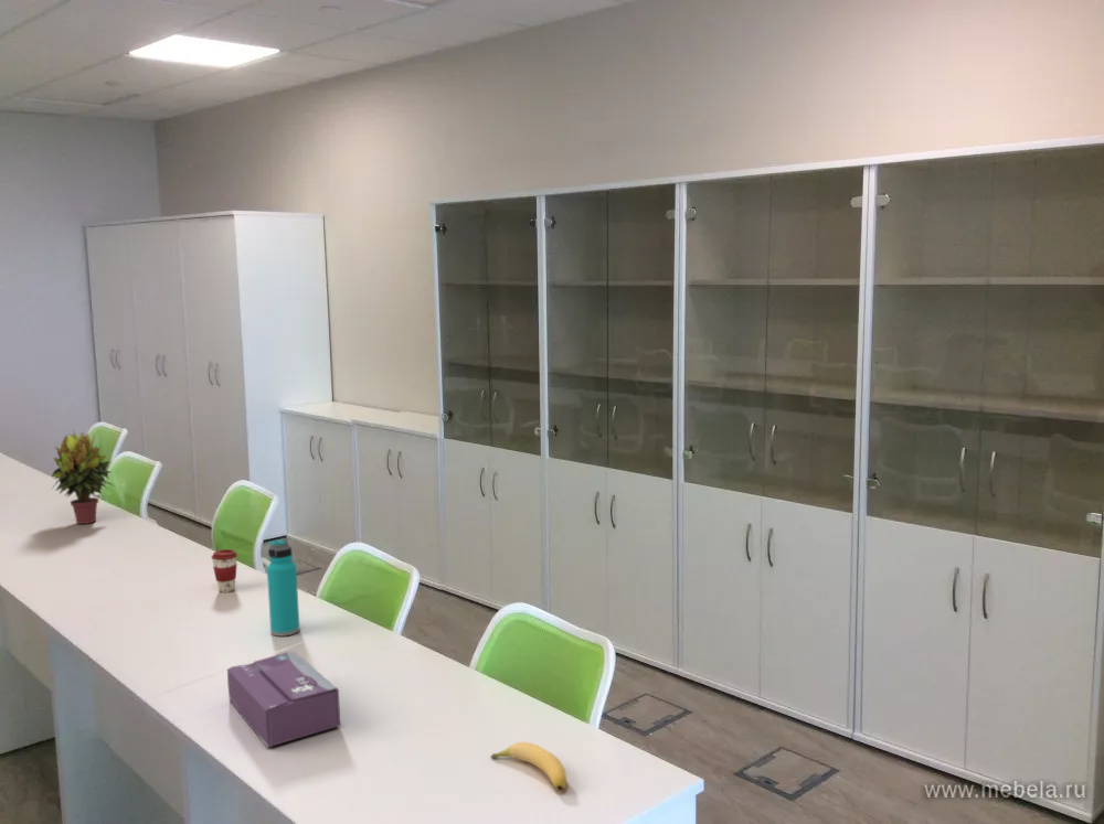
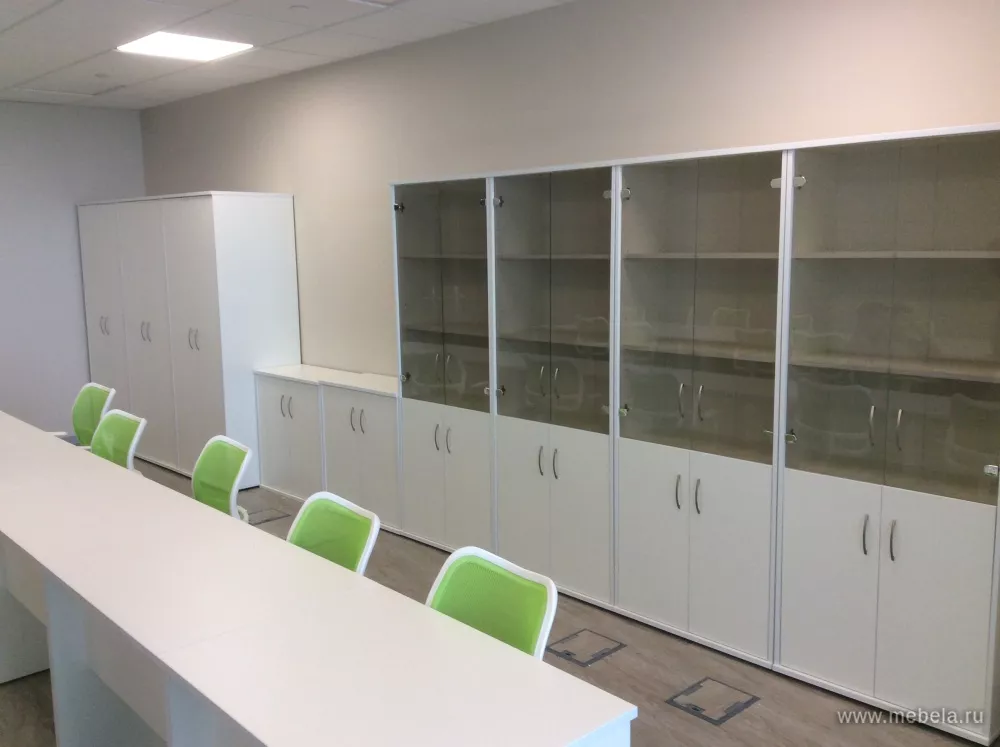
- tissue box [226,650,341,748]
- water bottle [266,537,301,638]
- coffee cup [210,548,238,593]
- banana [489,741,567,791]
- potted plant [50,431,115,525]
